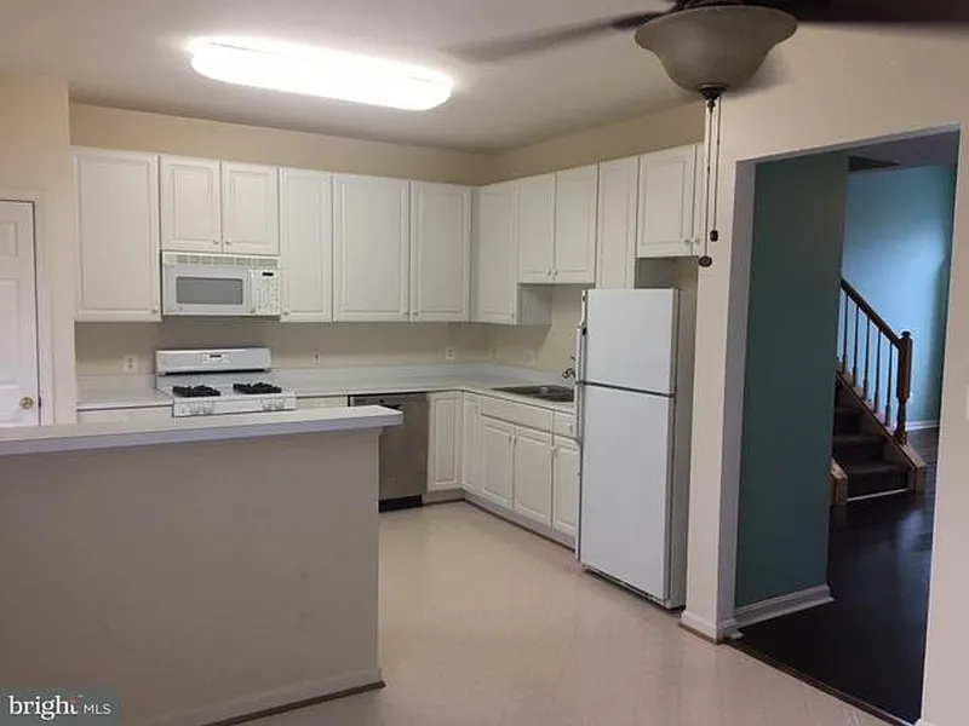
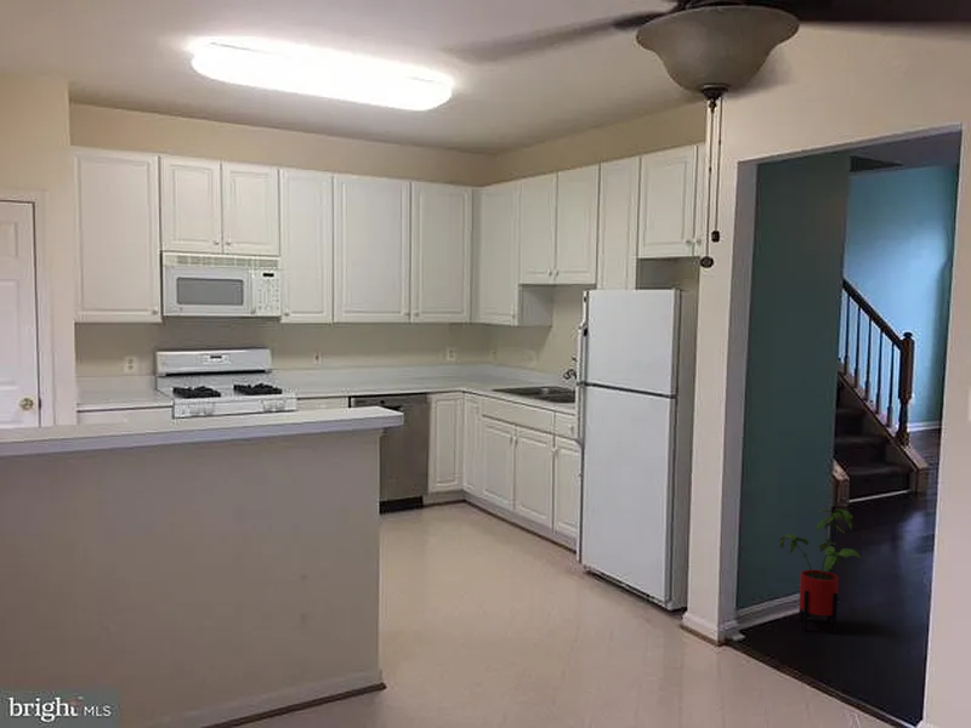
+ house plant [778,507,863,635]
